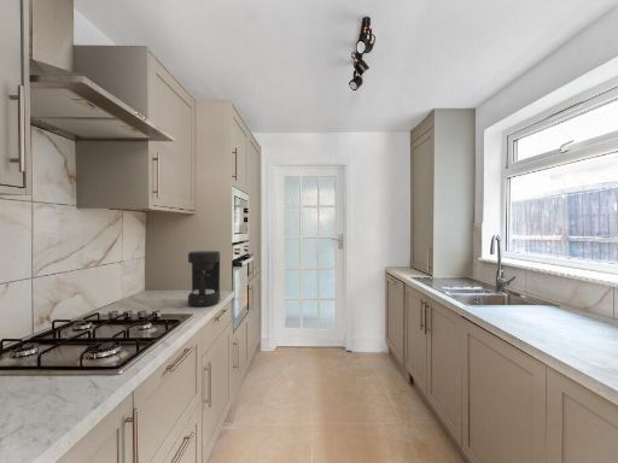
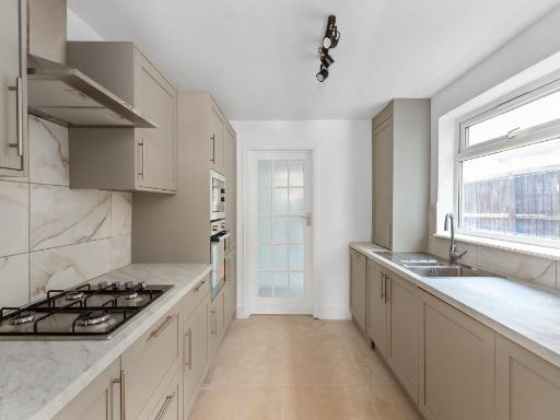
- coffee maker [187,250,221,307]
